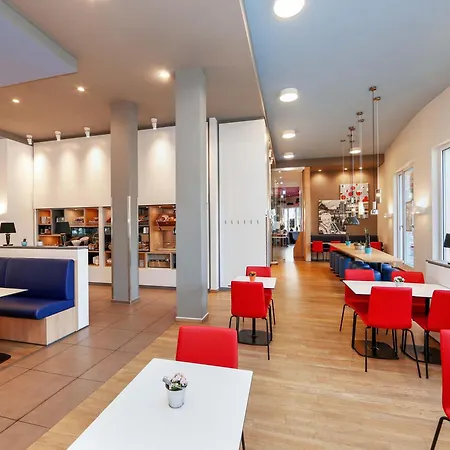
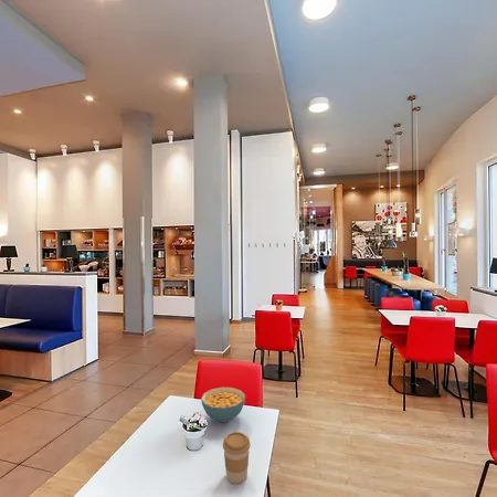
+ coffee cup [222,431,252,484]
+ cereal bowl [200,387,246,423]
